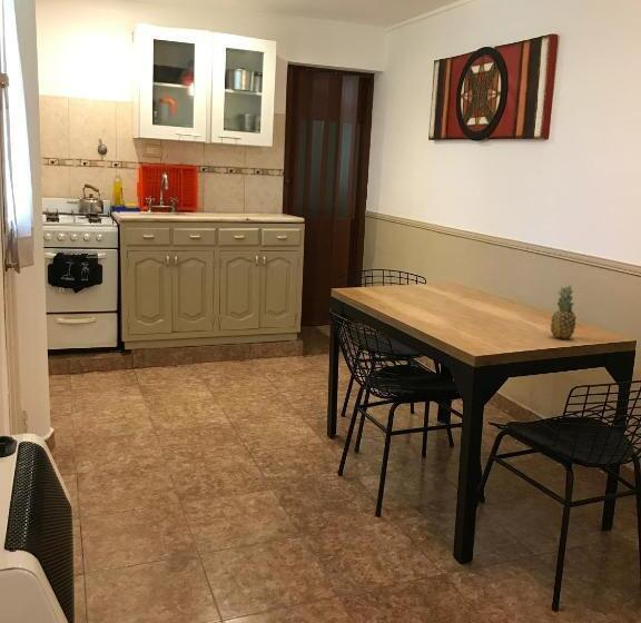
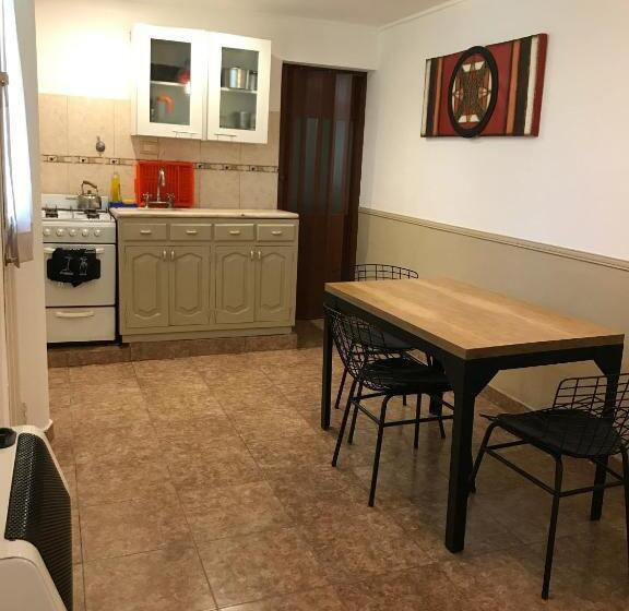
- fruit [550,284,578,340]
